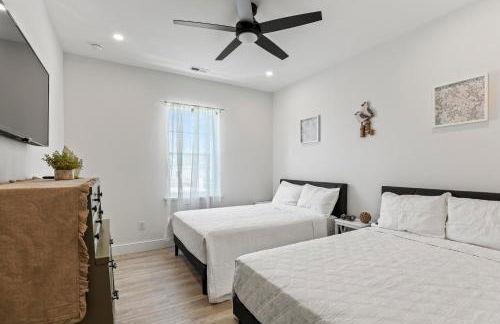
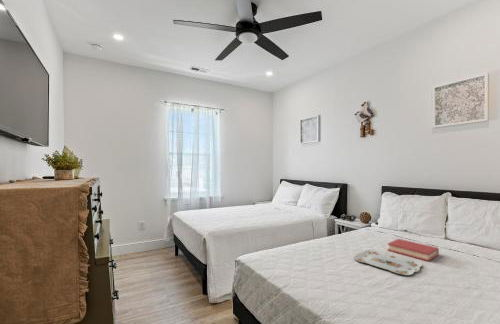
+ serving tray [353,249,423,276]
+ hardback book [387,238,440,262]
